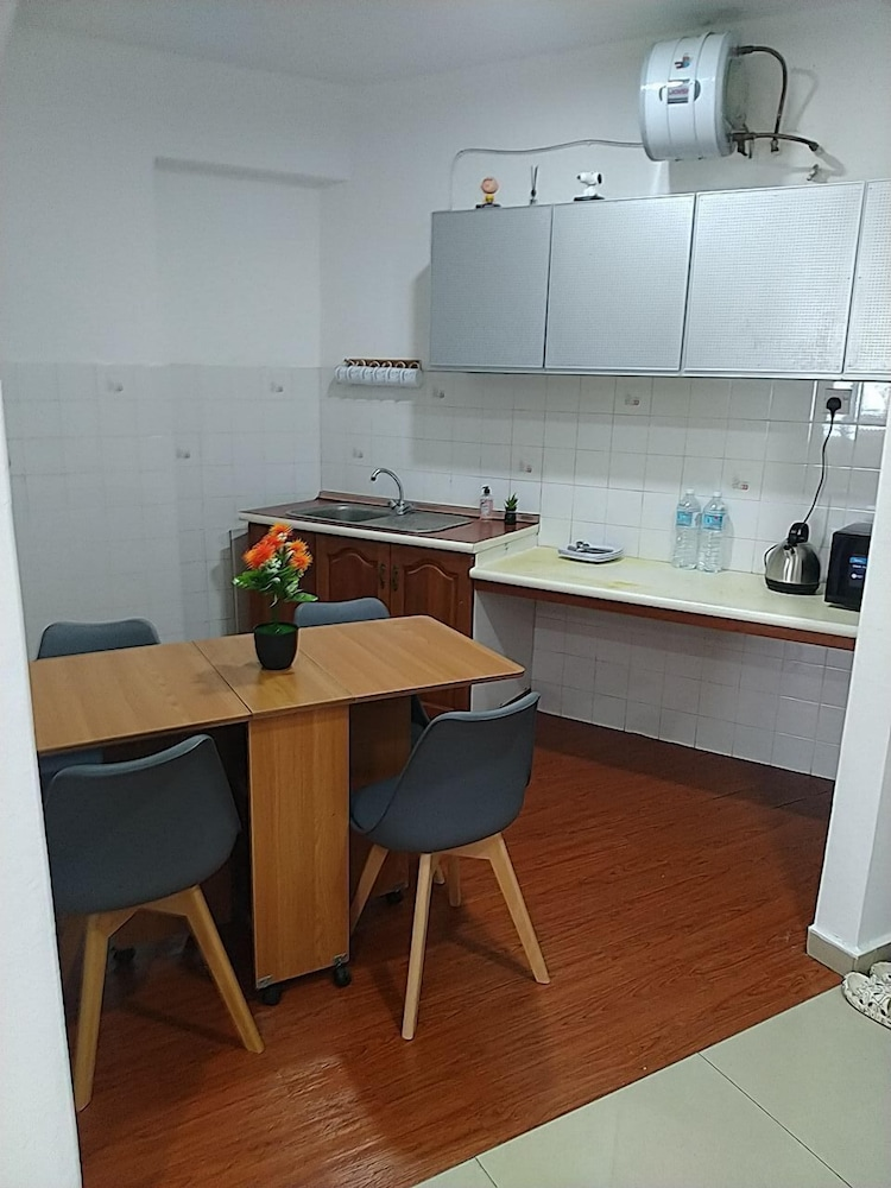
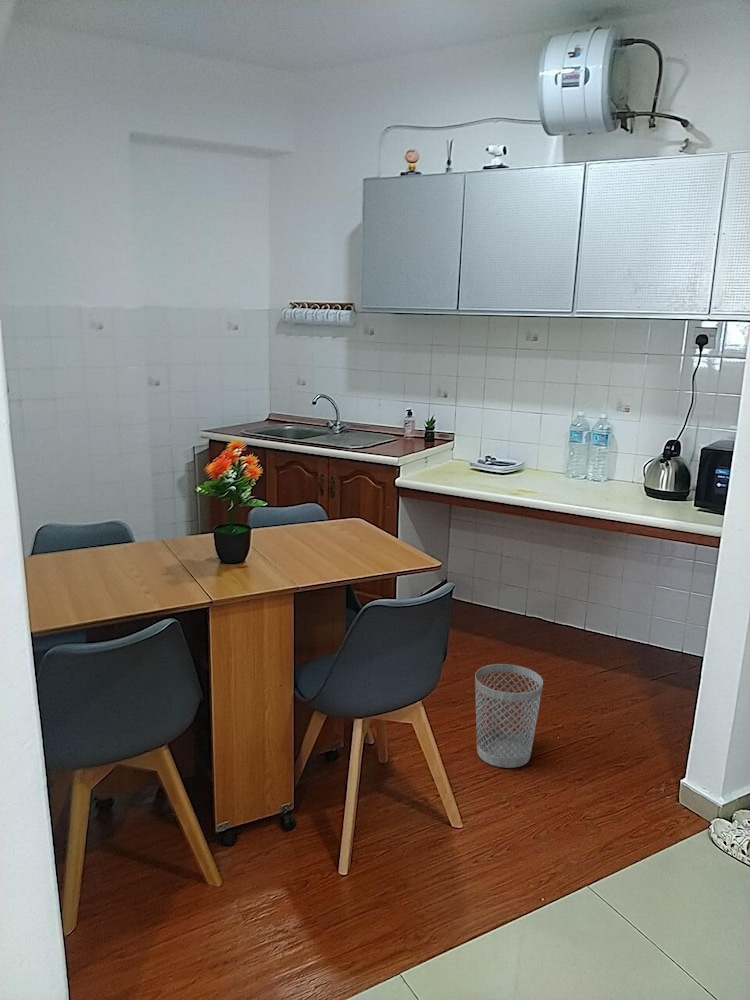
+ wastebasket [474,663,544,769]
